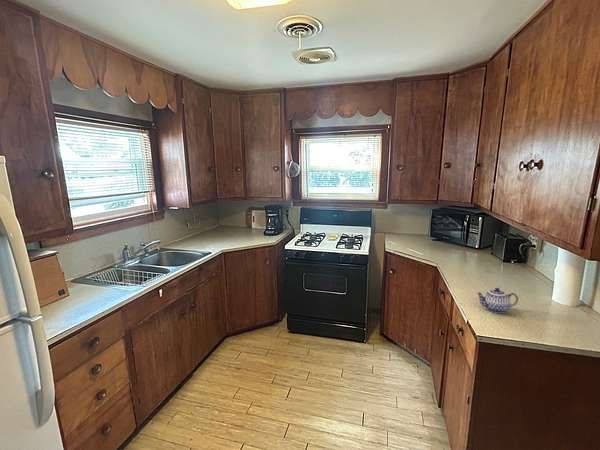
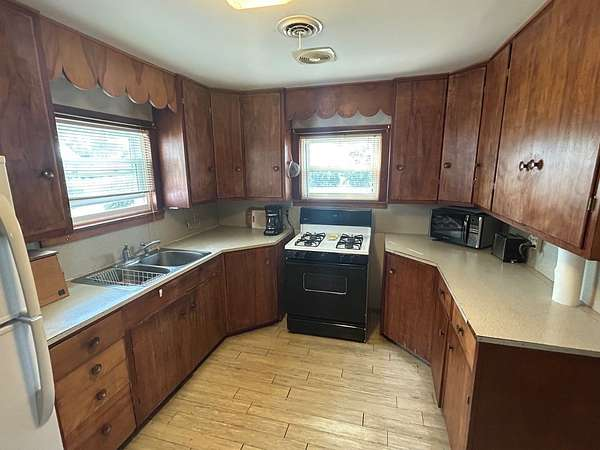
- teapot [476,287,519,314]
